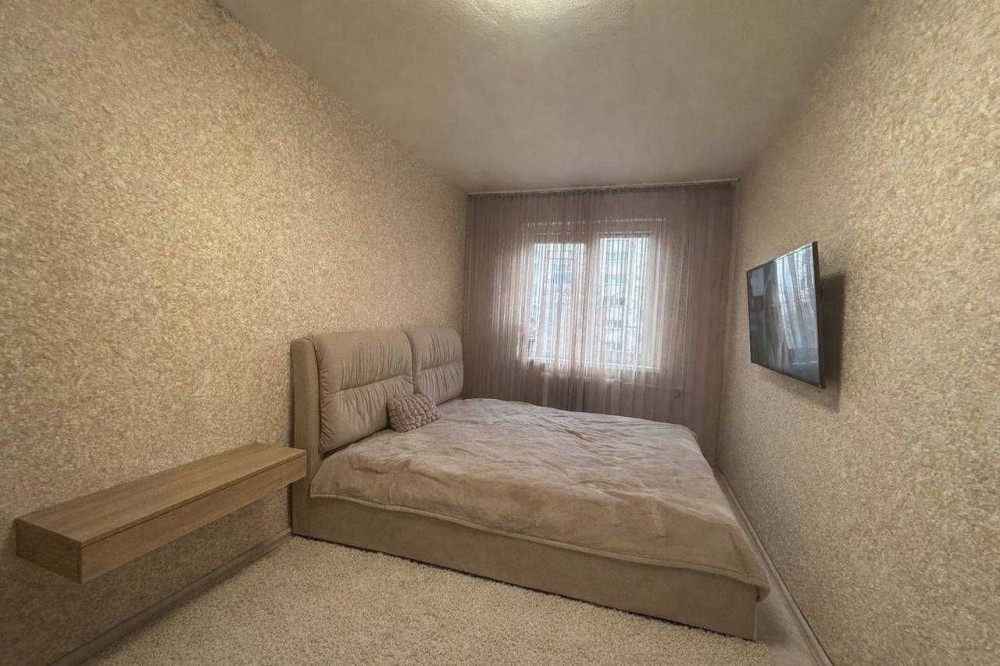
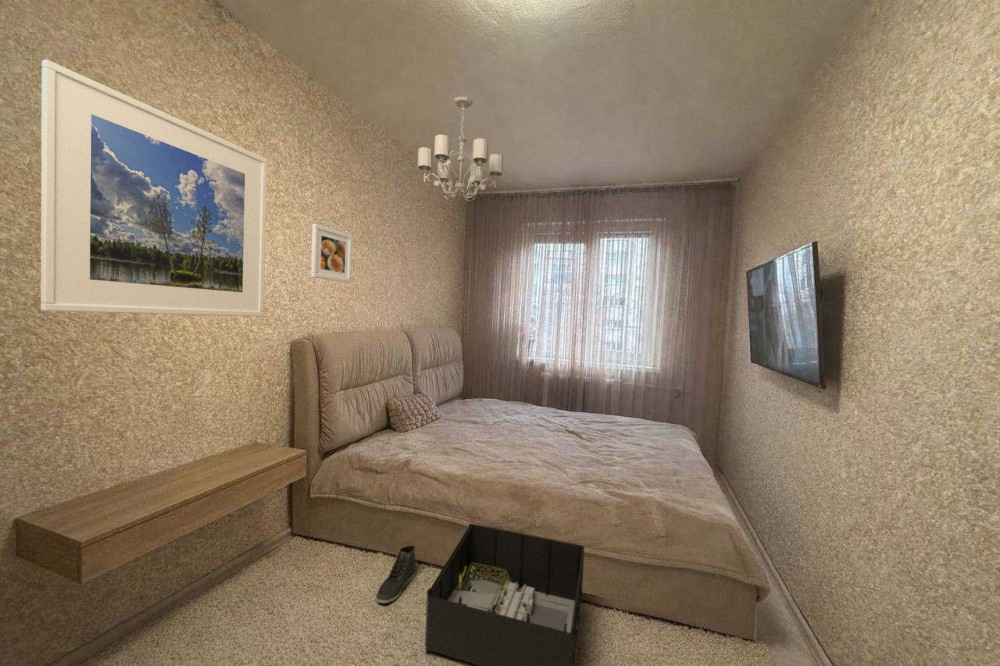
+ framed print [40,58,268,317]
+ chandelier [417,95,504,203]
+ sneaker [375,545,417,604]
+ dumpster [424,523,585,666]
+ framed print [310,223,353,284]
